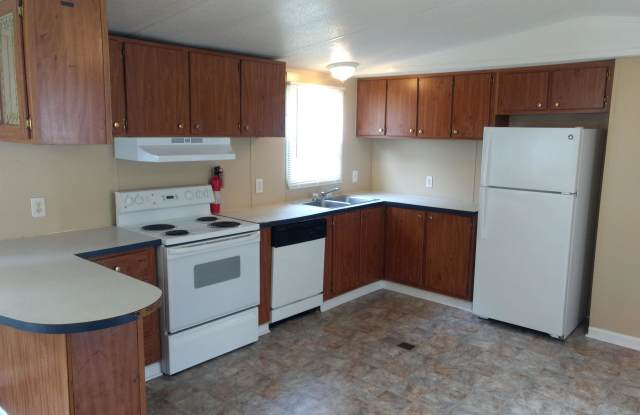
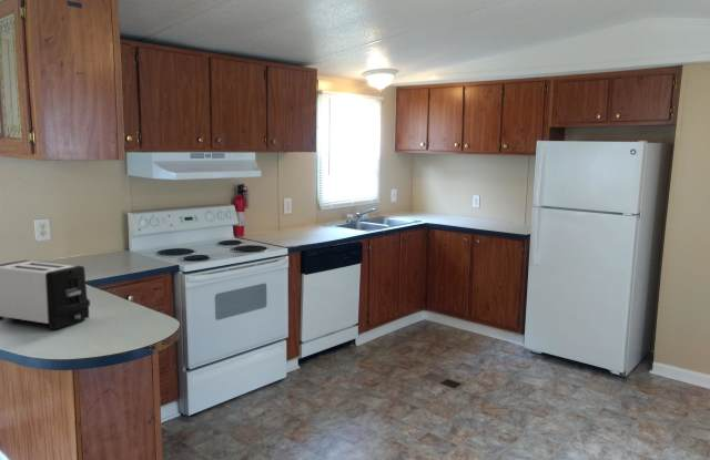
+ toaster [0,259,91,330]
